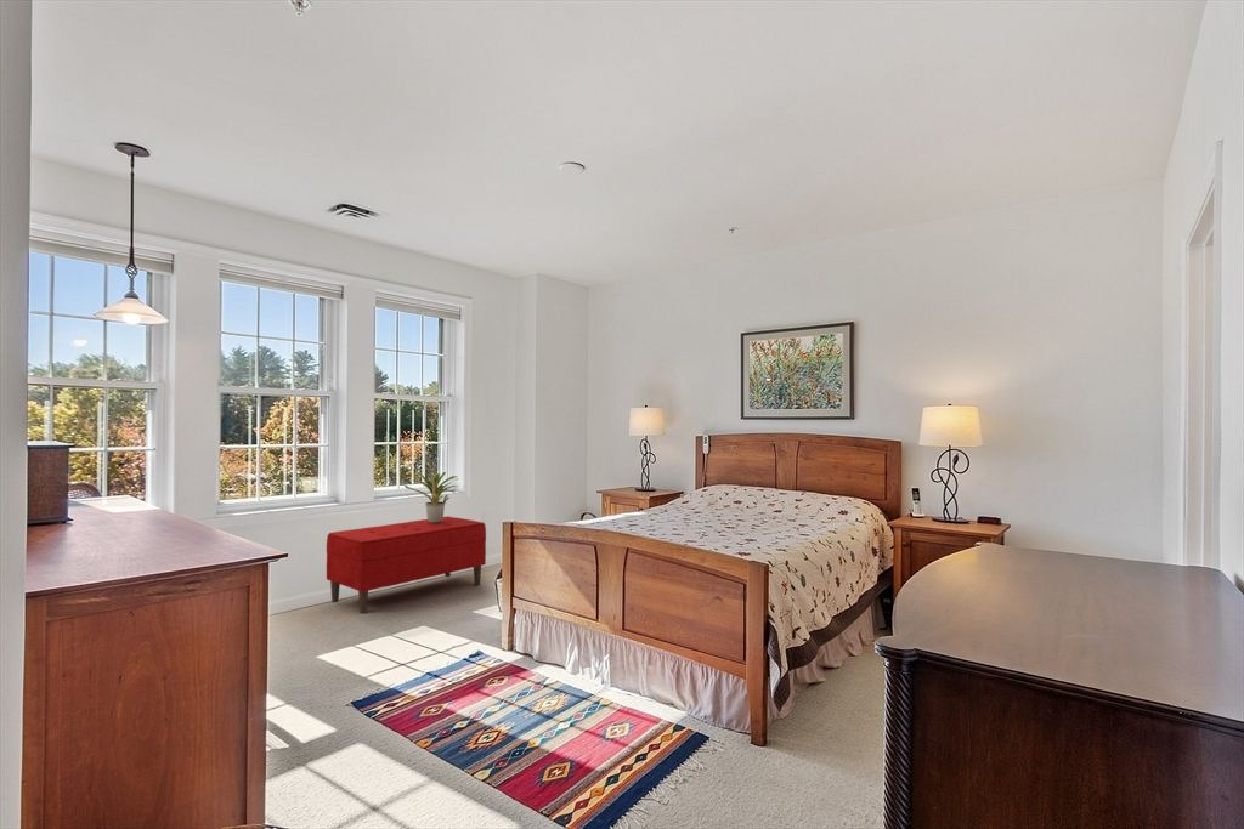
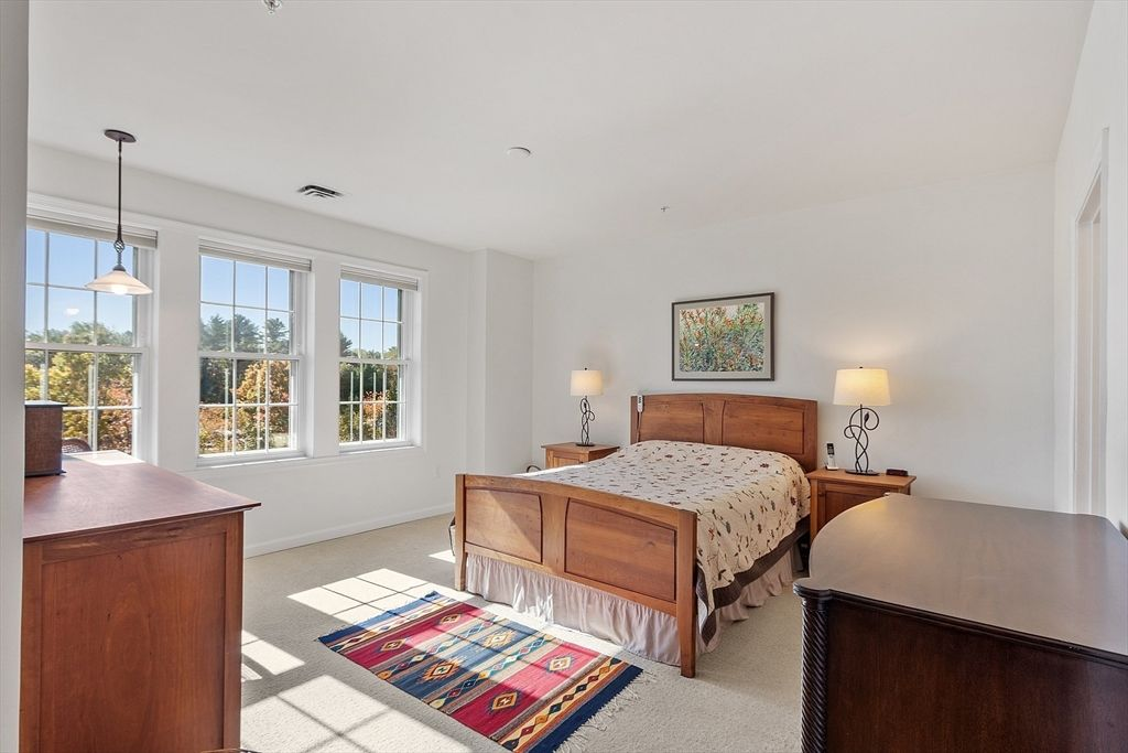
- bench [326,515,487,614]
- potted plant [403,471,459,523]
